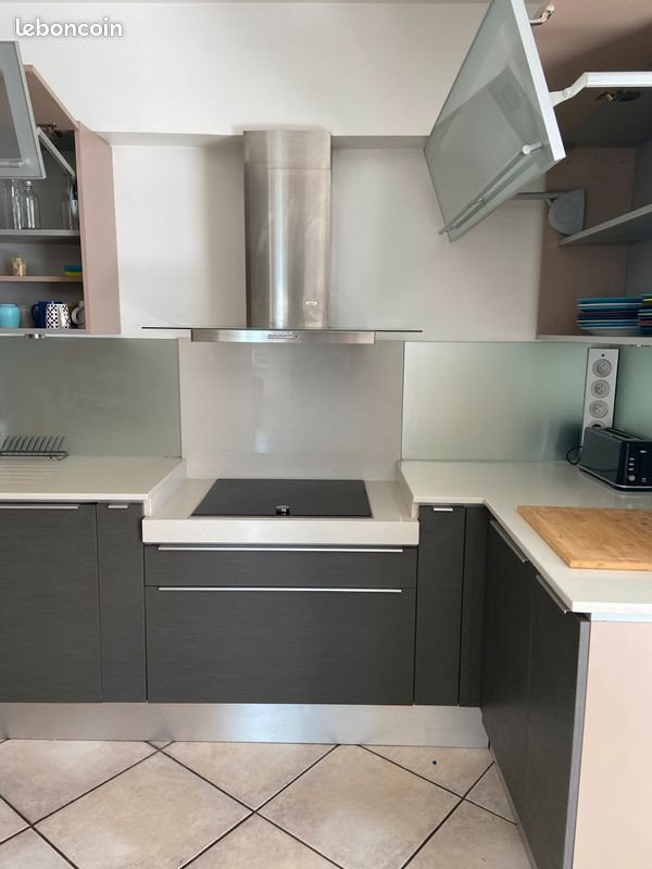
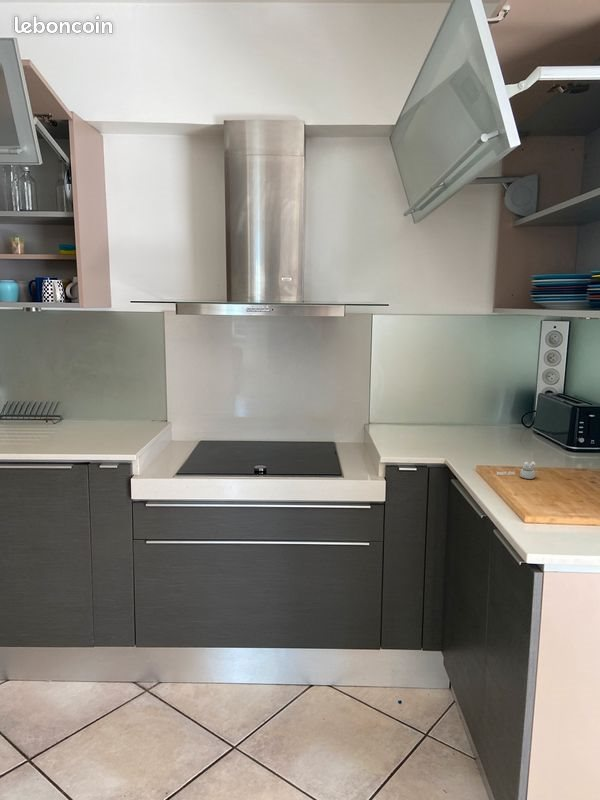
+ cup [496,461,540,480]
